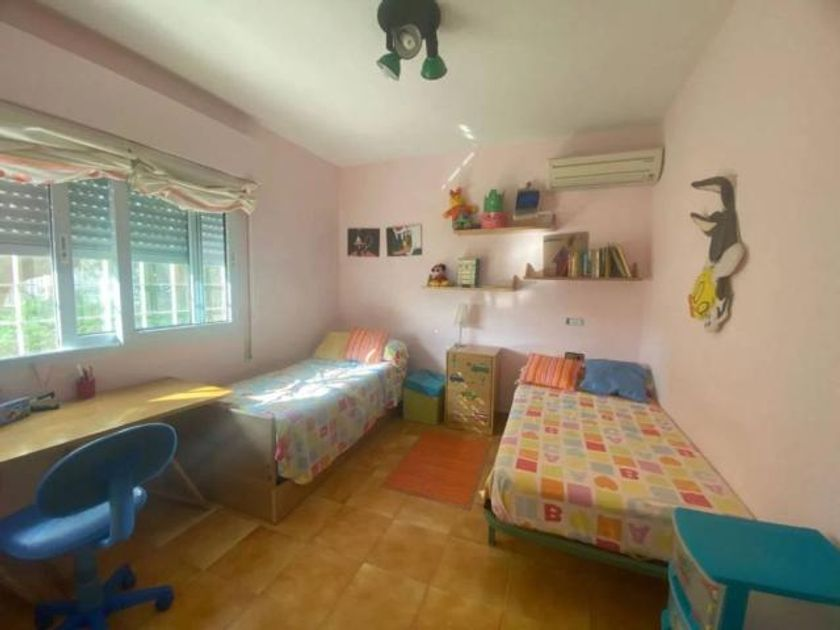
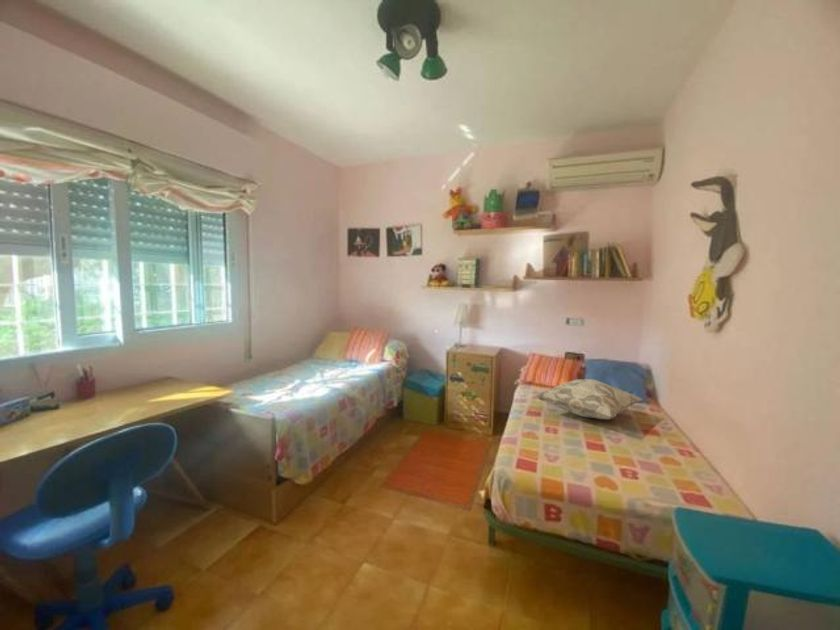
+ decorative pillow [535,378,644,420]
